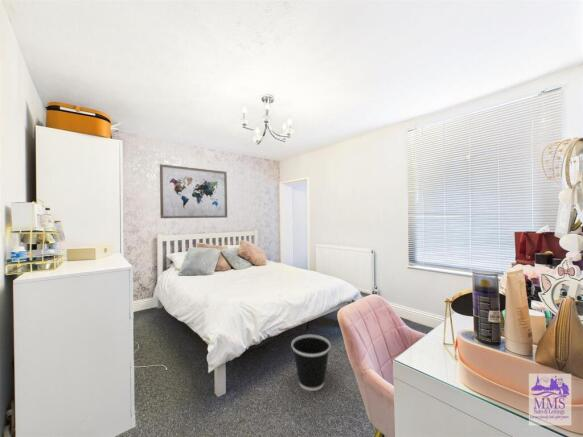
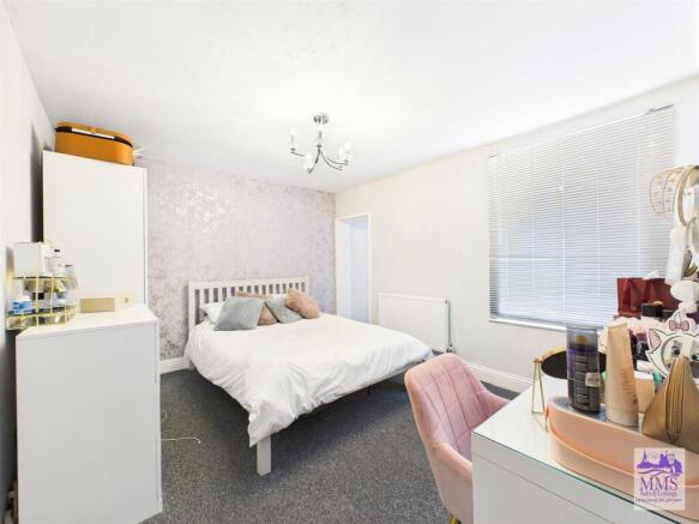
- wastebasket [291,334,331,392]
- wall art [159,163,228,219]
